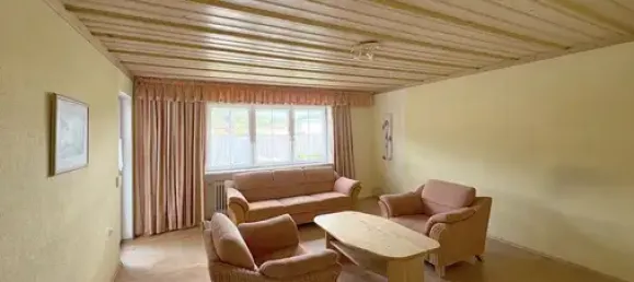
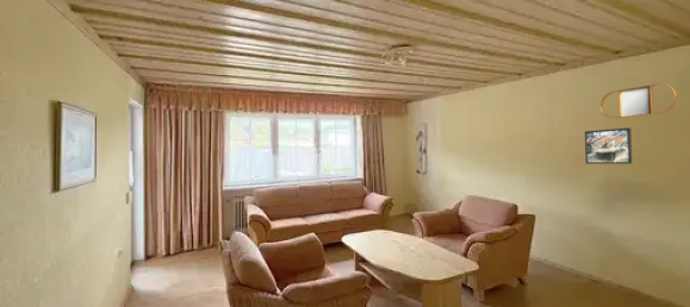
+ home mirror [599,82,678,119]
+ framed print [584,127,633,165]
